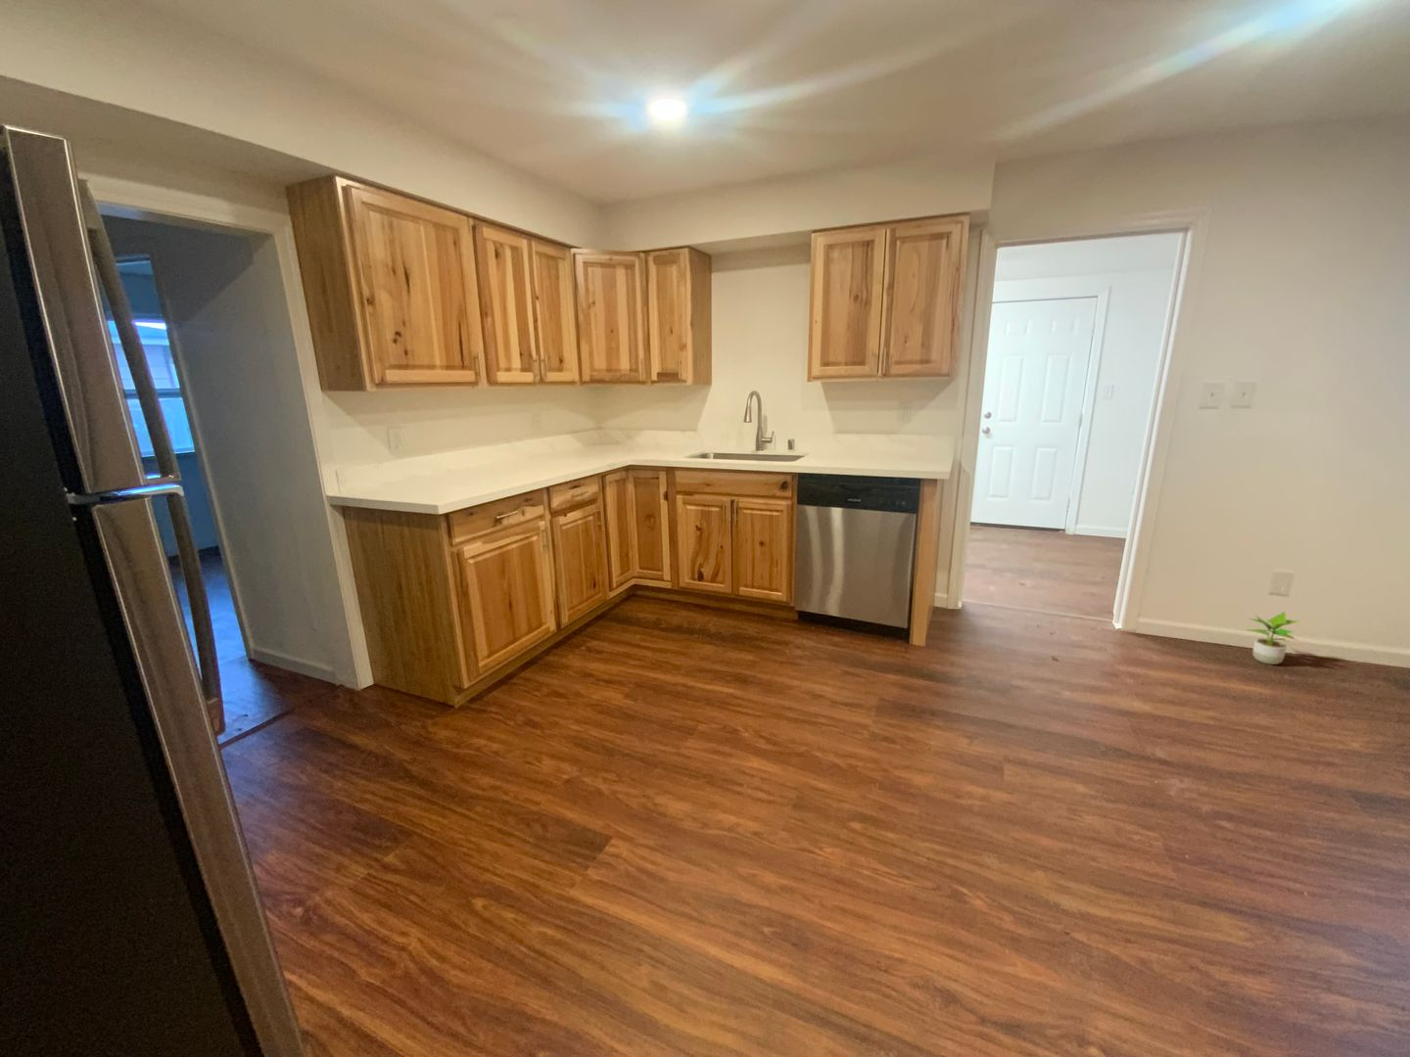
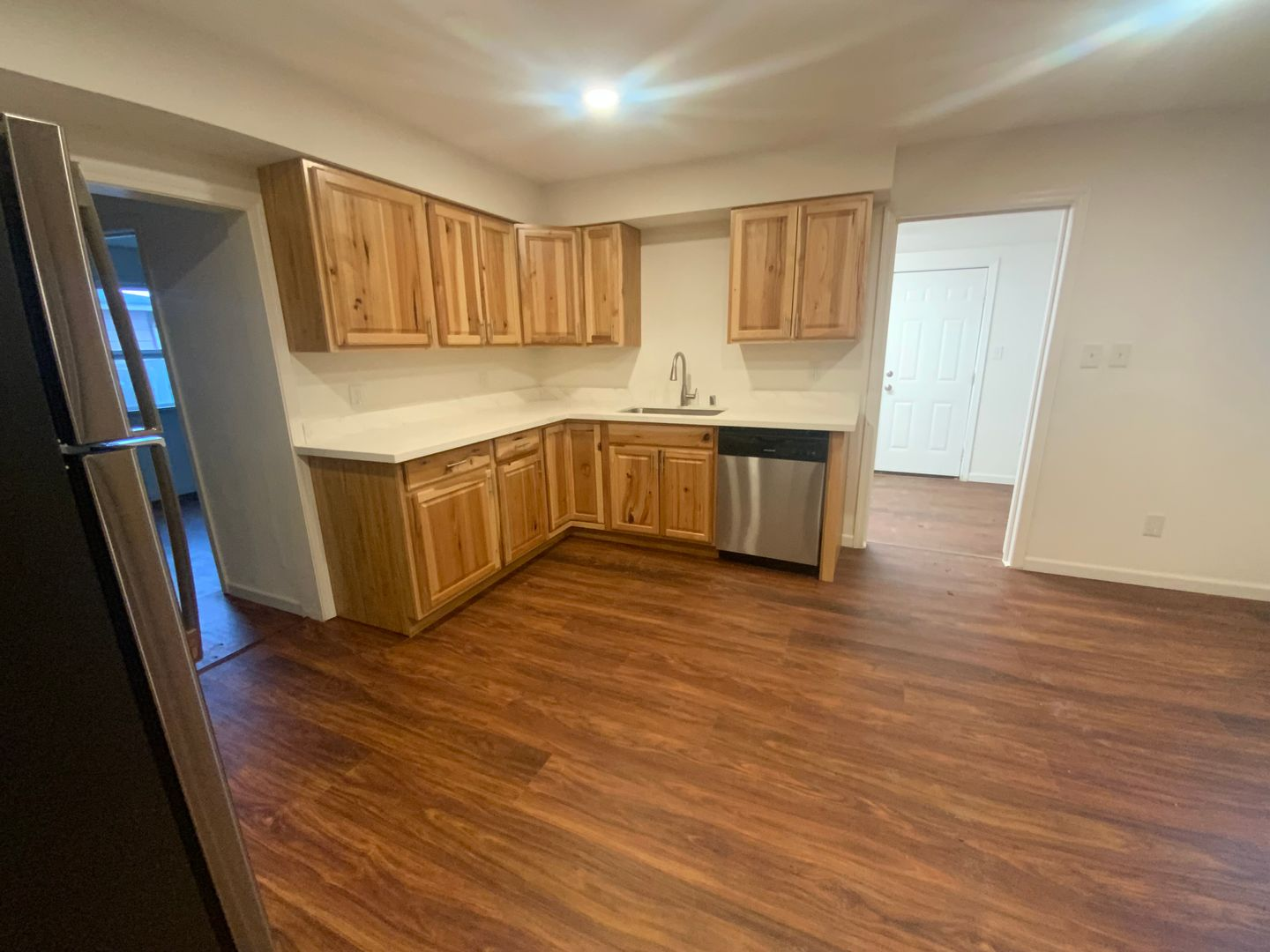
- potted plant [1240,611,1302,665]
